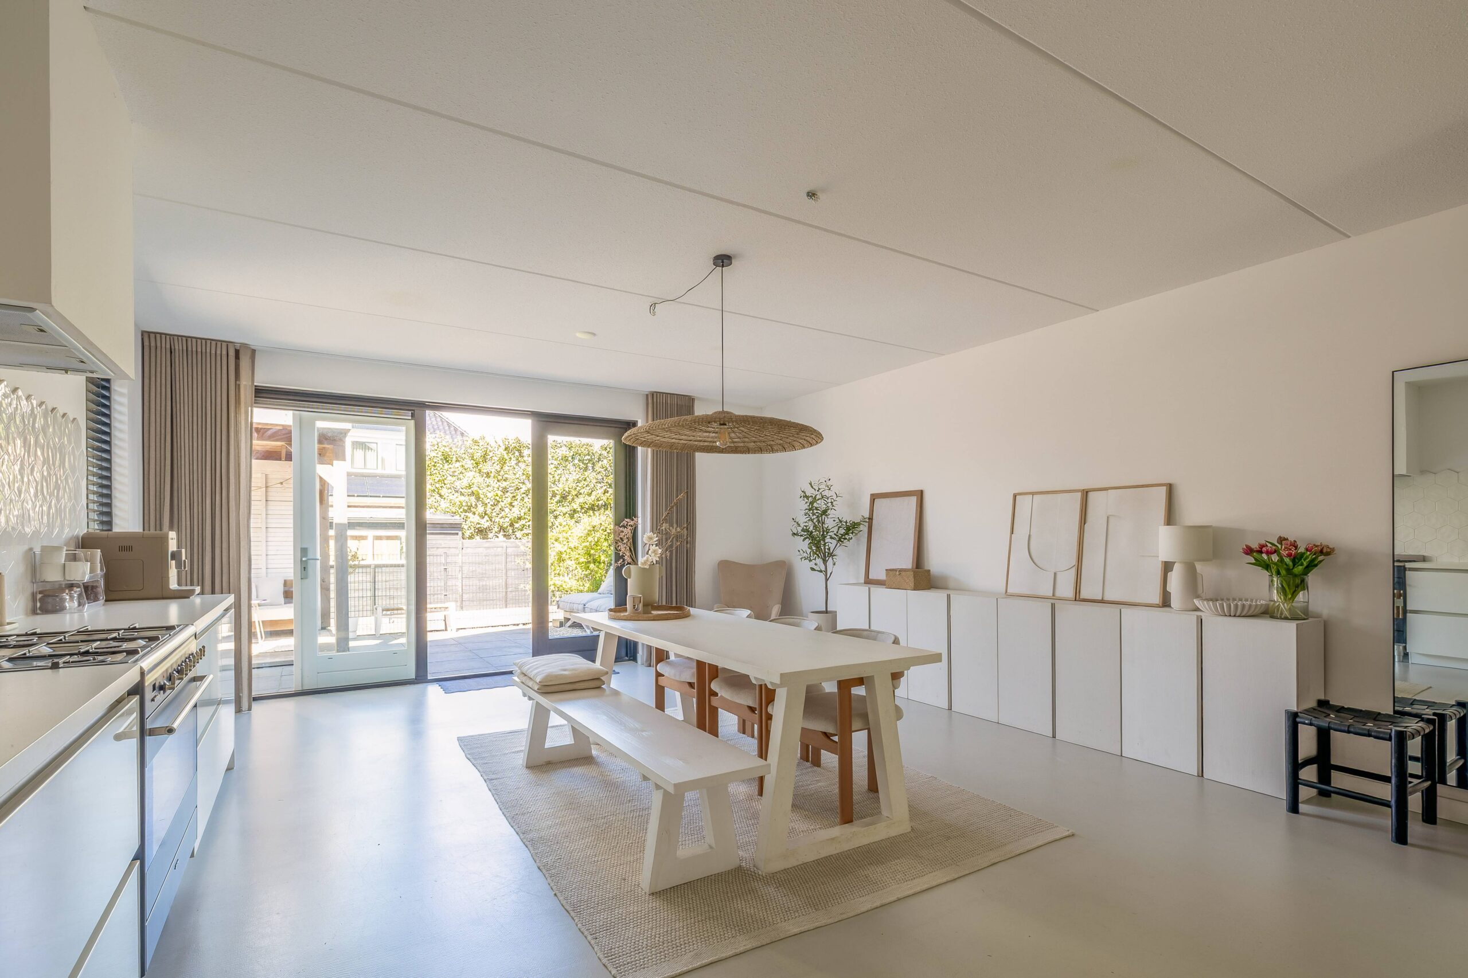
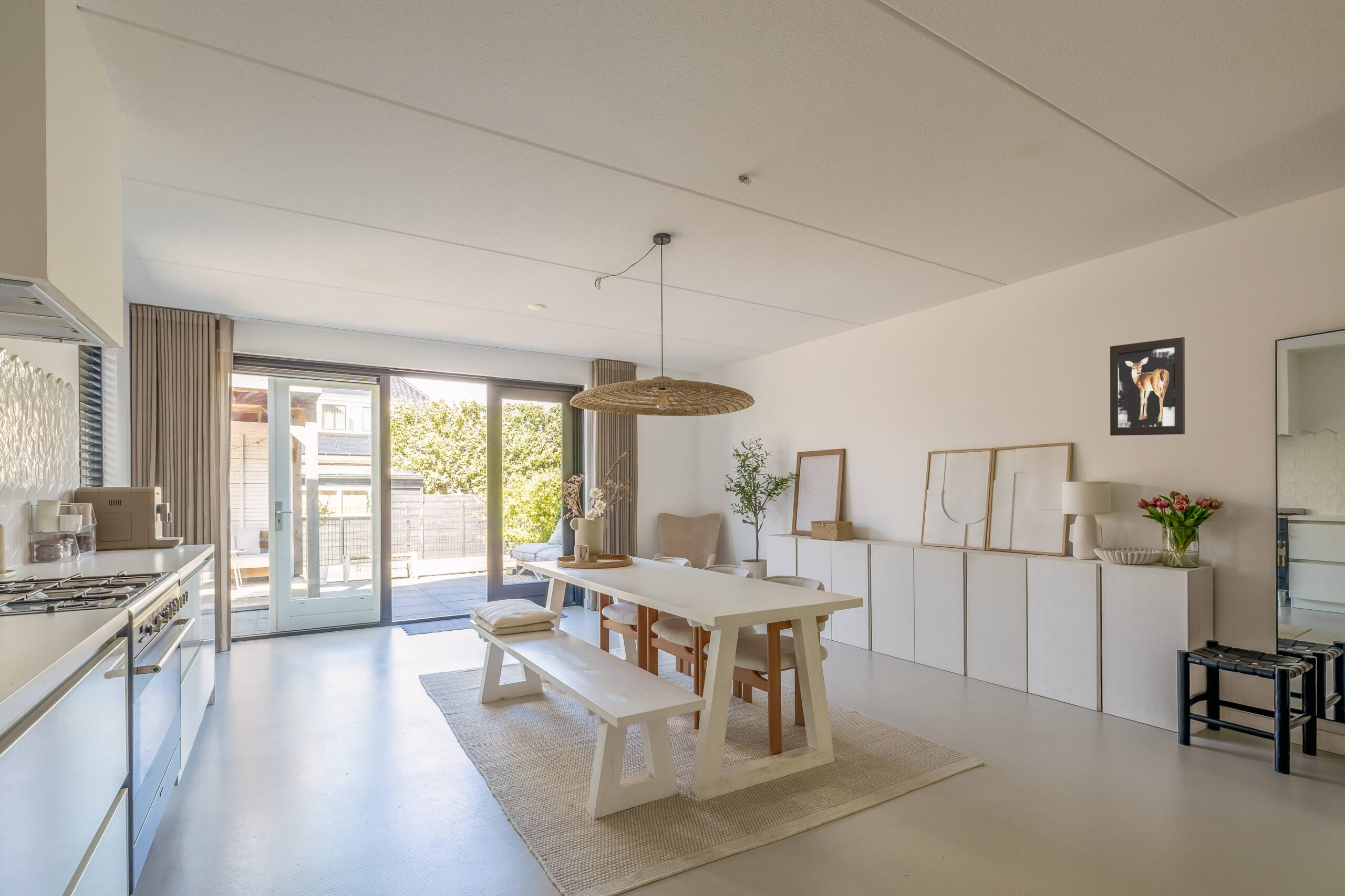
+ wall art [1110,337,1185,436]
